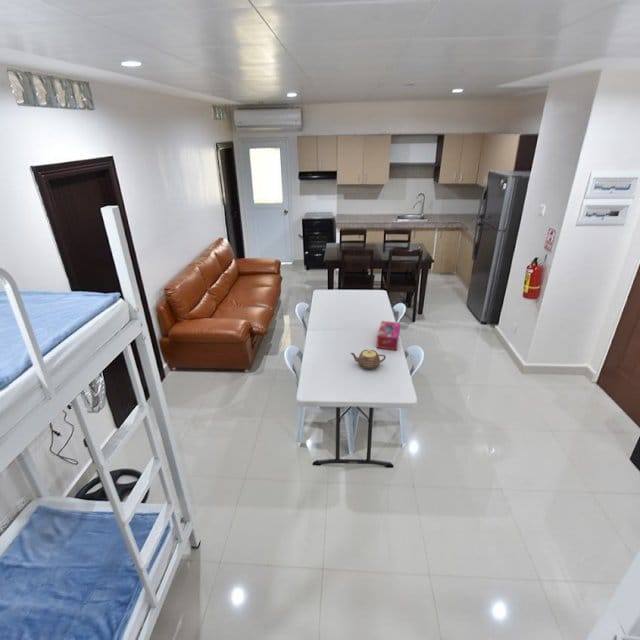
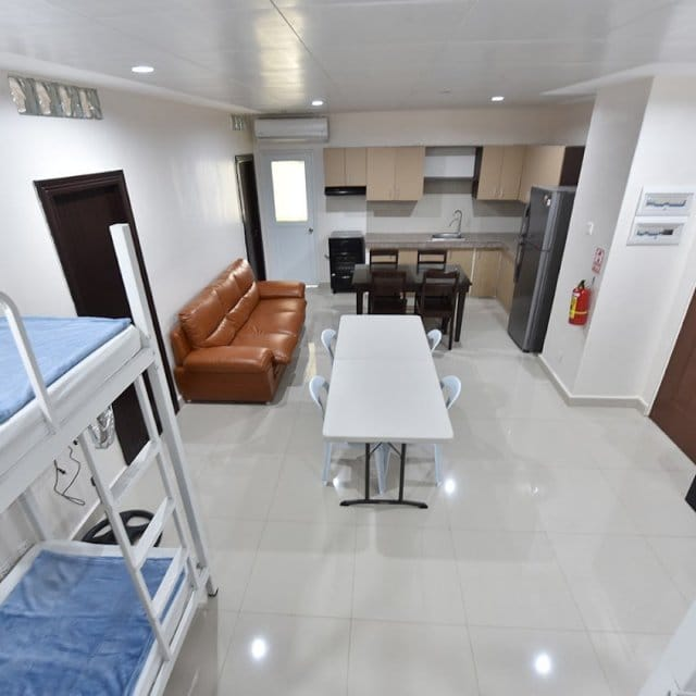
- tissue box [376,320,401,351]
- teapot [350,349,387,370]
